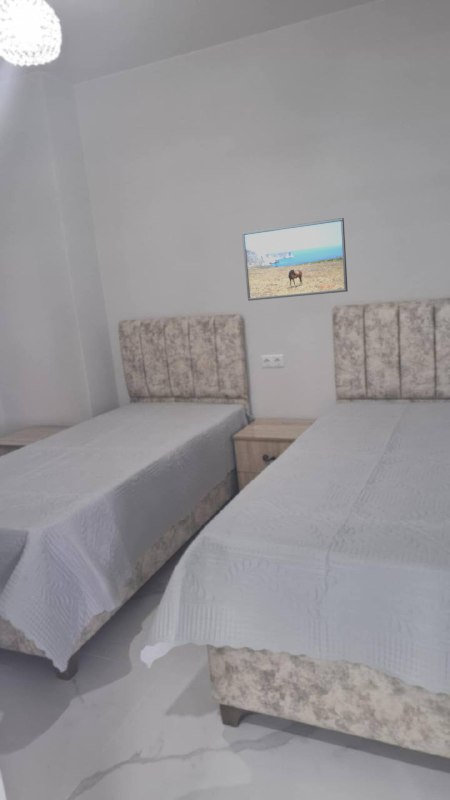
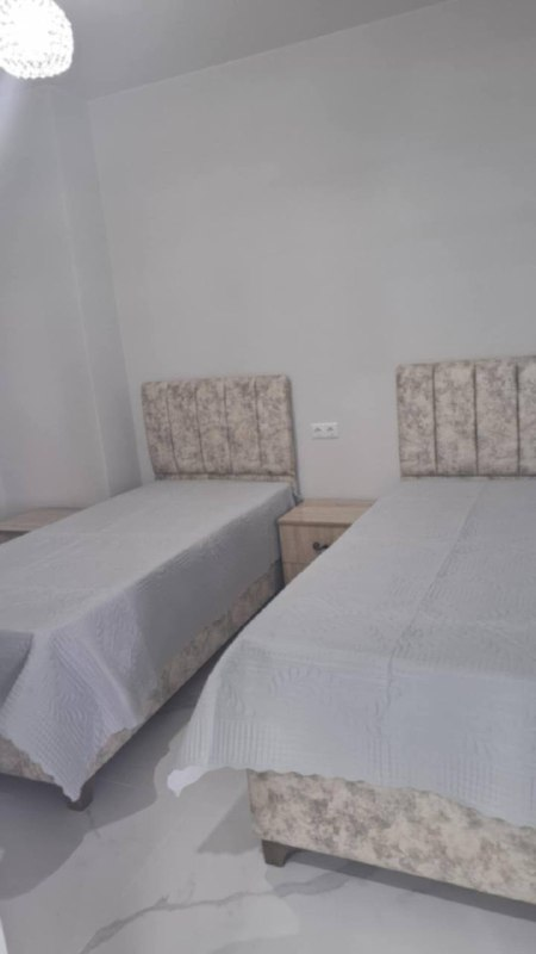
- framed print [241,217,349,302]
